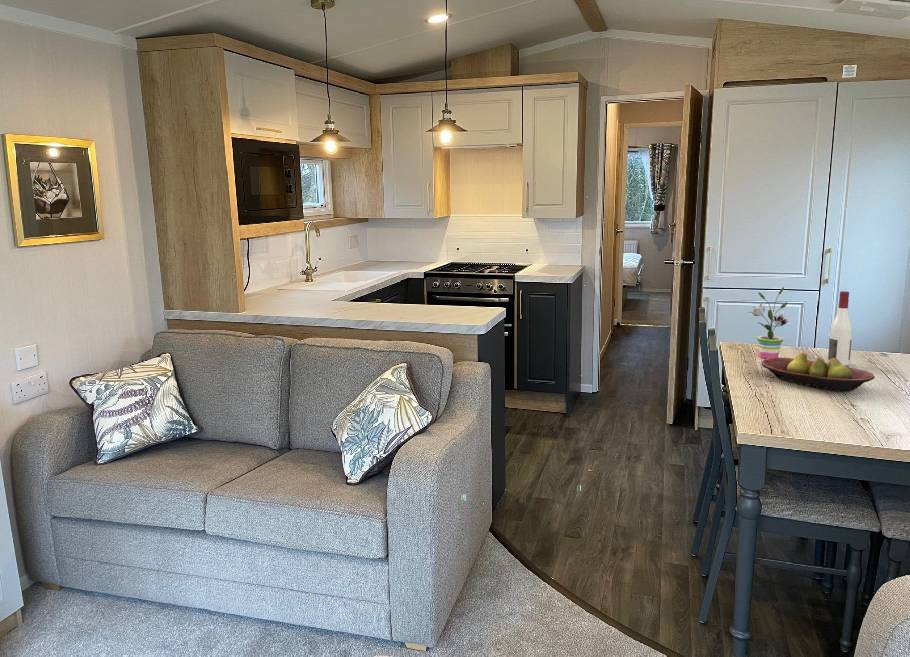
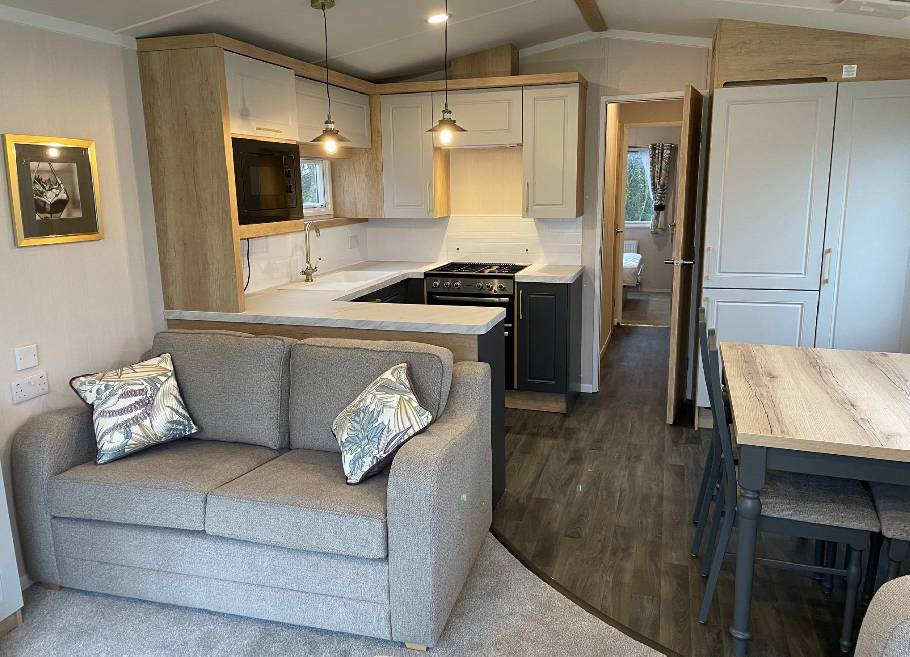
- potted plant [746,286,793,359]
- alcohol [827,290,854,367]
- fruit bowl [760,352,876,393]
